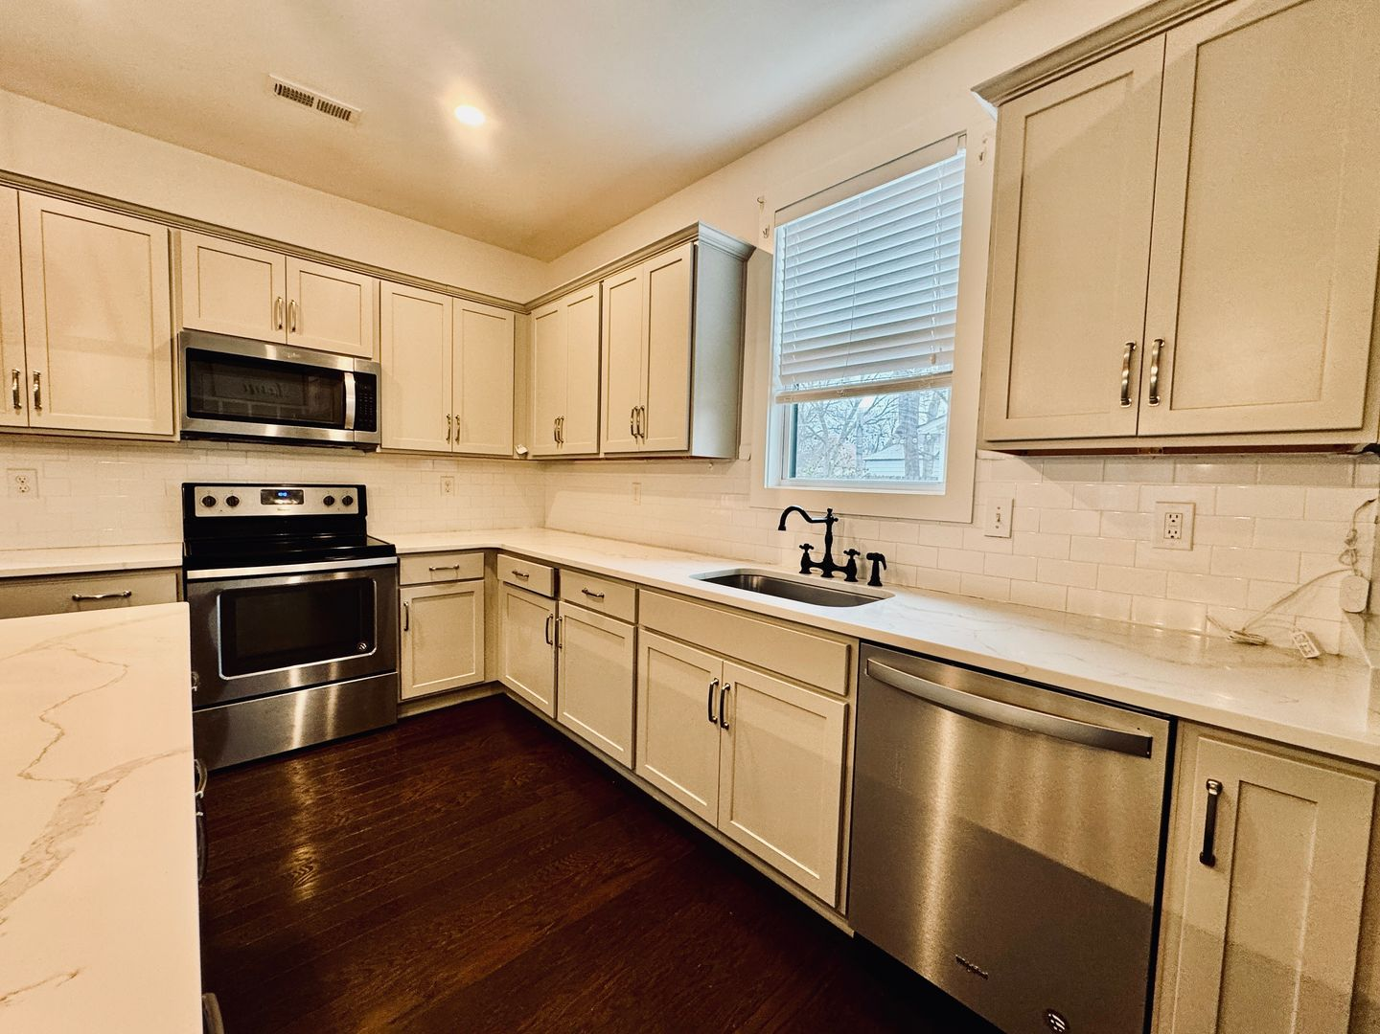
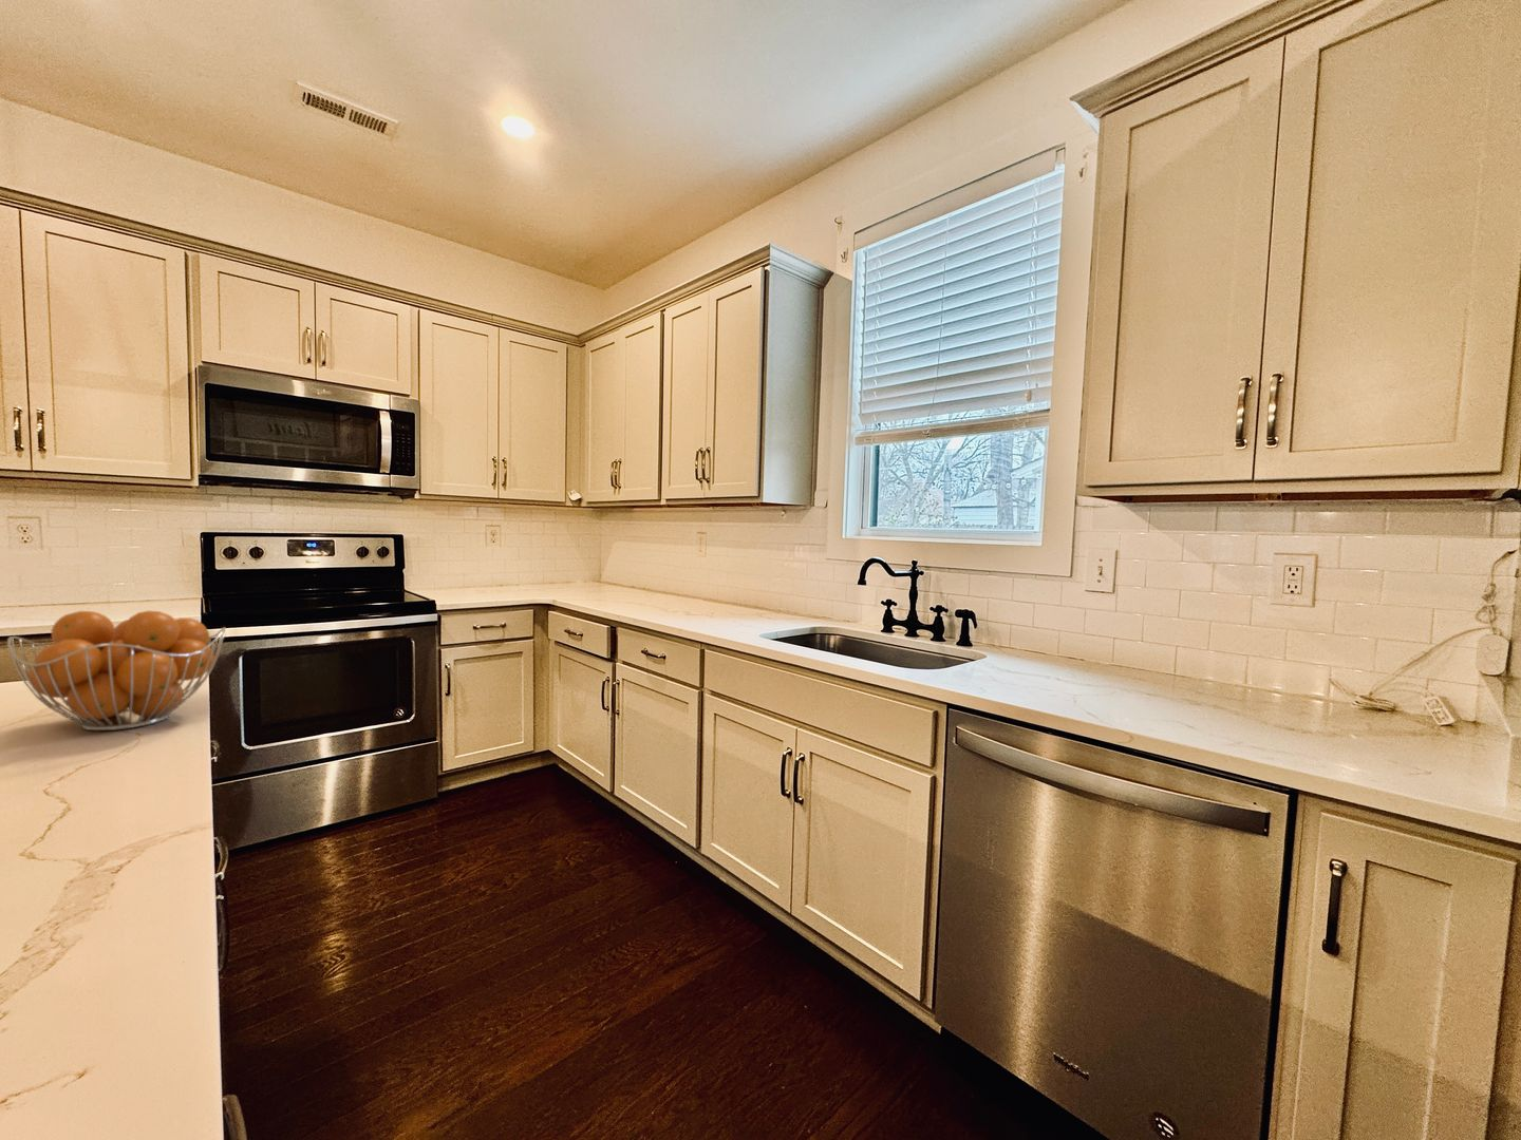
+ fruit basket [6,610,228,732]
